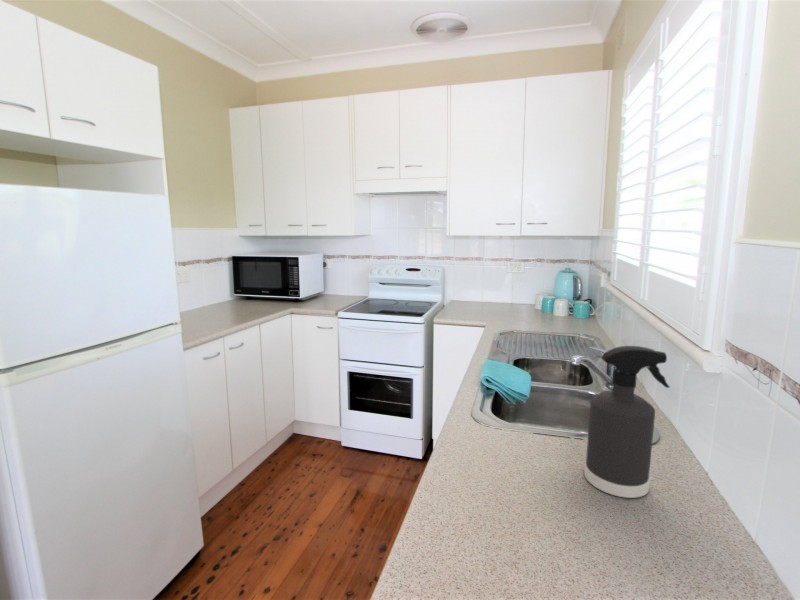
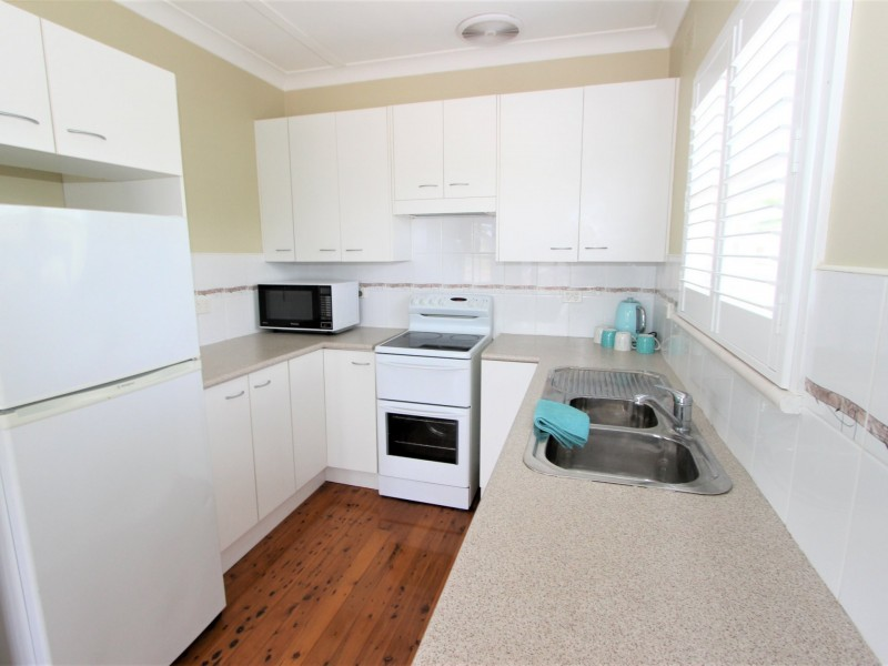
- spray bottle [583,345,670,499]
